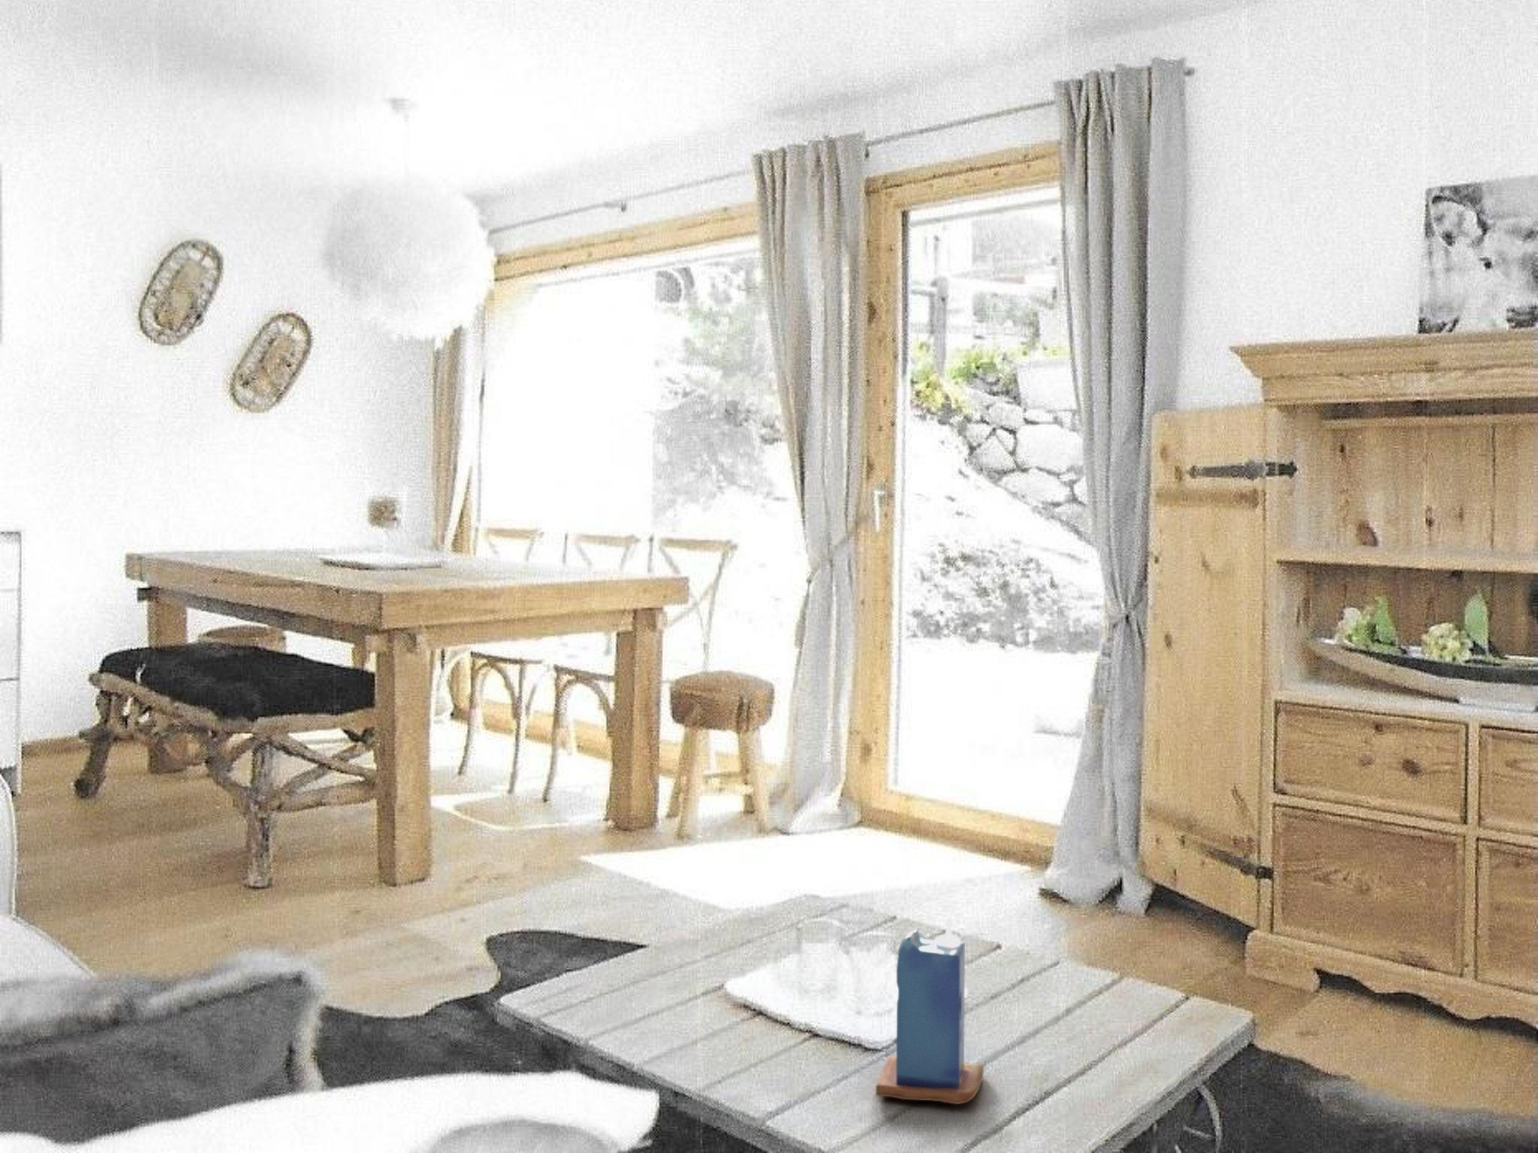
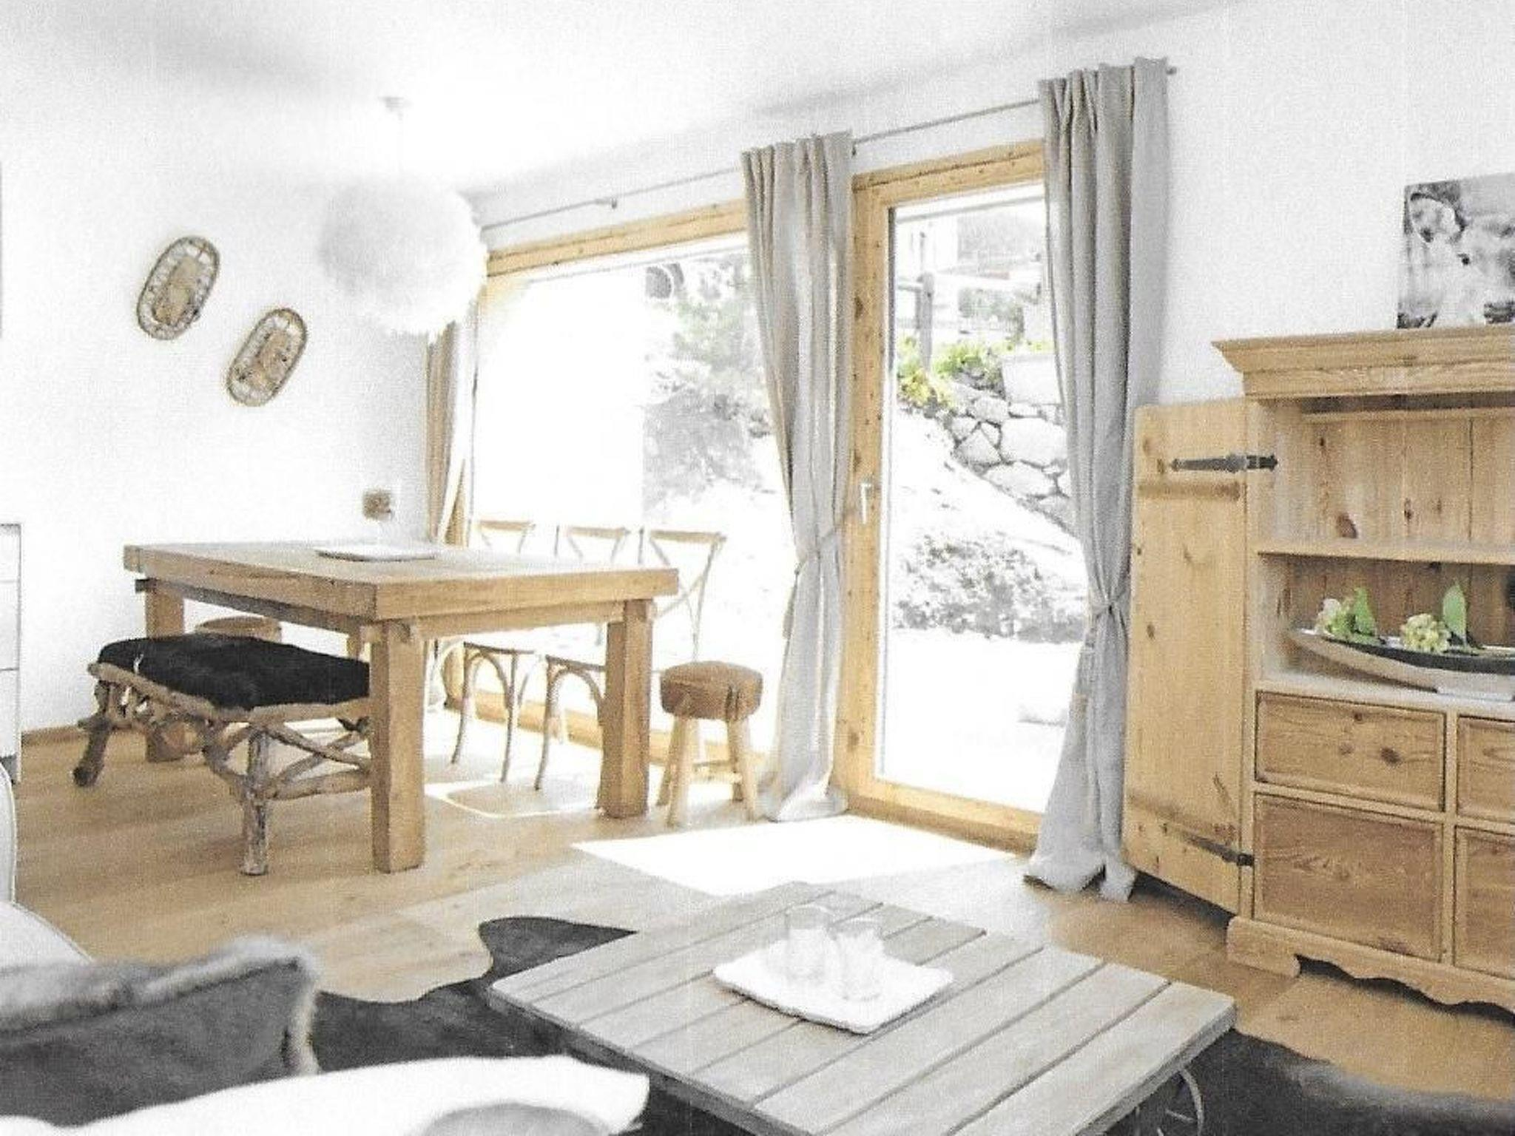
- candle [874,916,985,1105]
